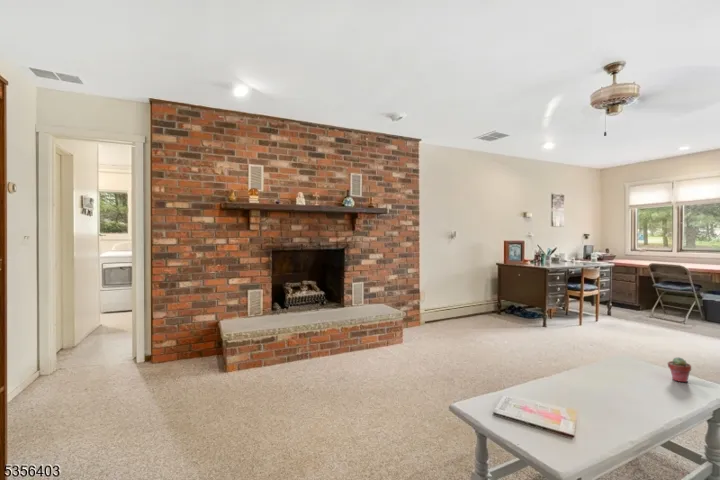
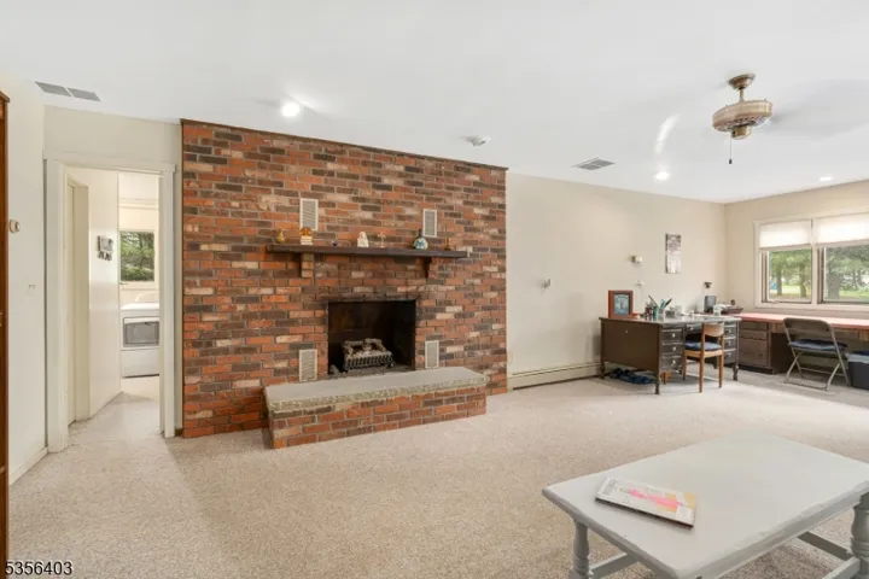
- potted succulent [667,356,692,383]
